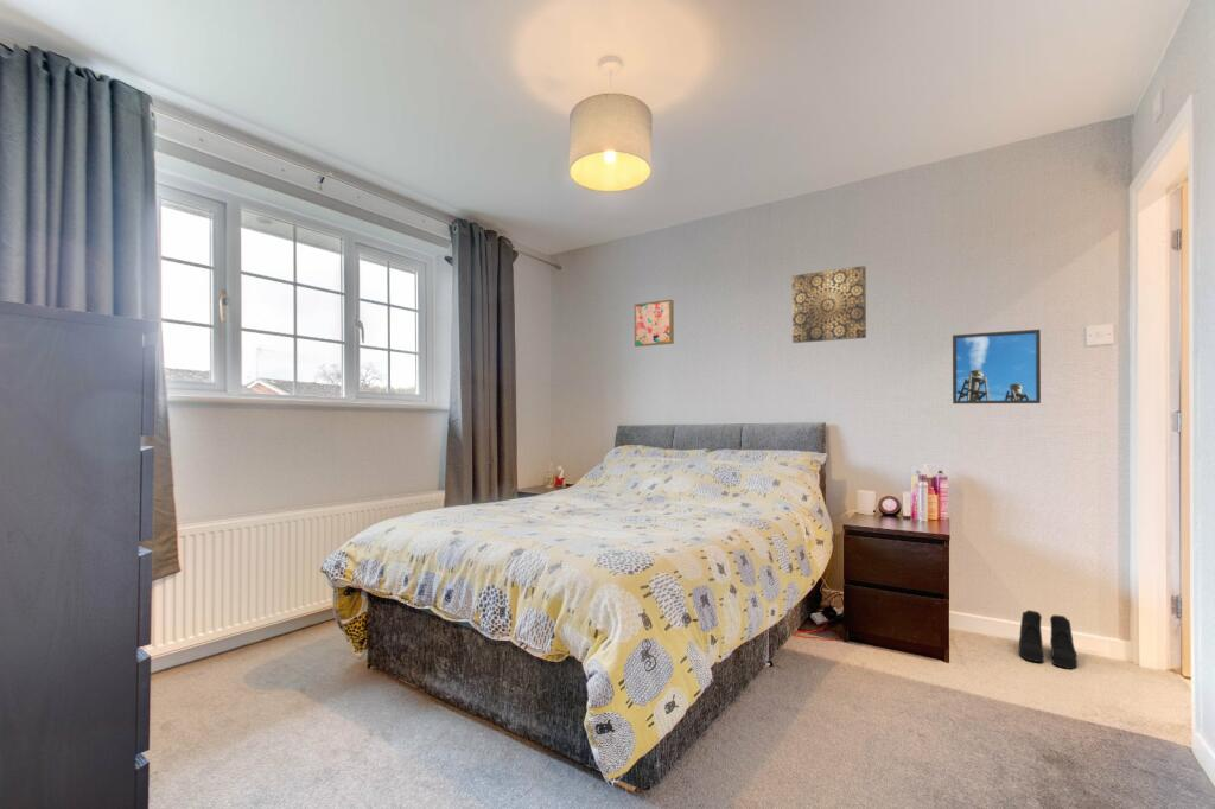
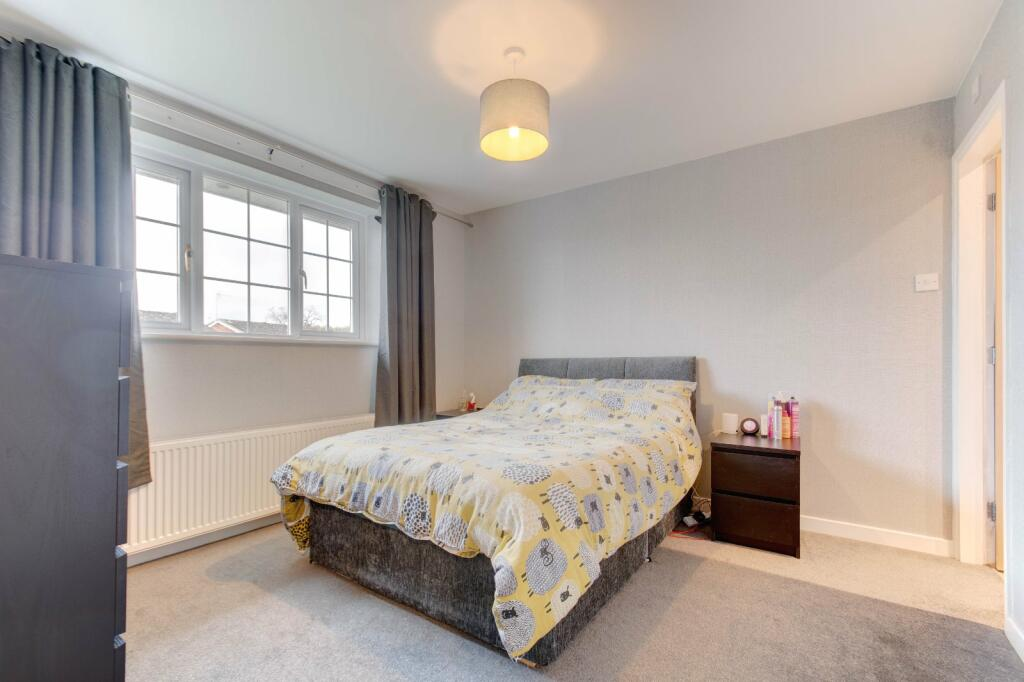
- boots [1018,609,1079,670]
- wall art [634,299,675,348]
- wall art [791,265,867,344]
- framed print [952,329,1042,404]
